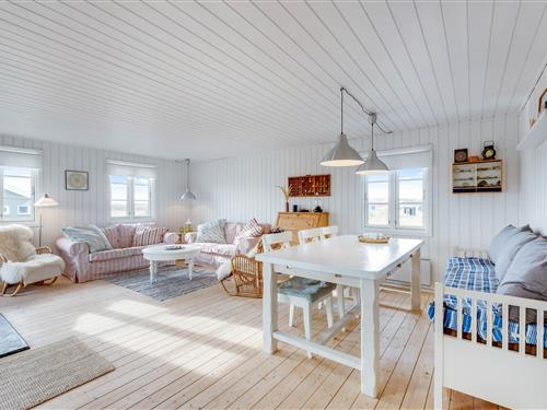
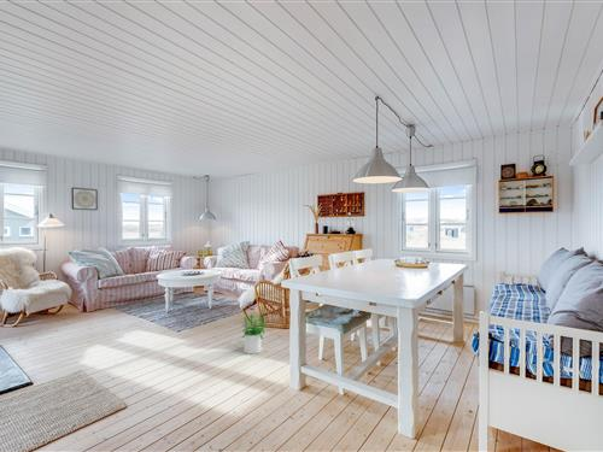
+ potted plant [241,313,268,354]
